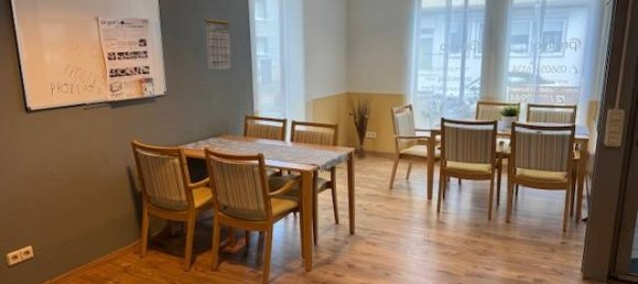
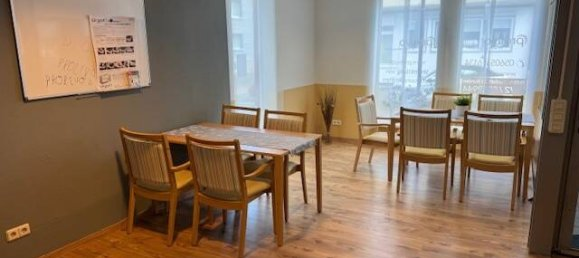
- calendar [204,8,233,70]
